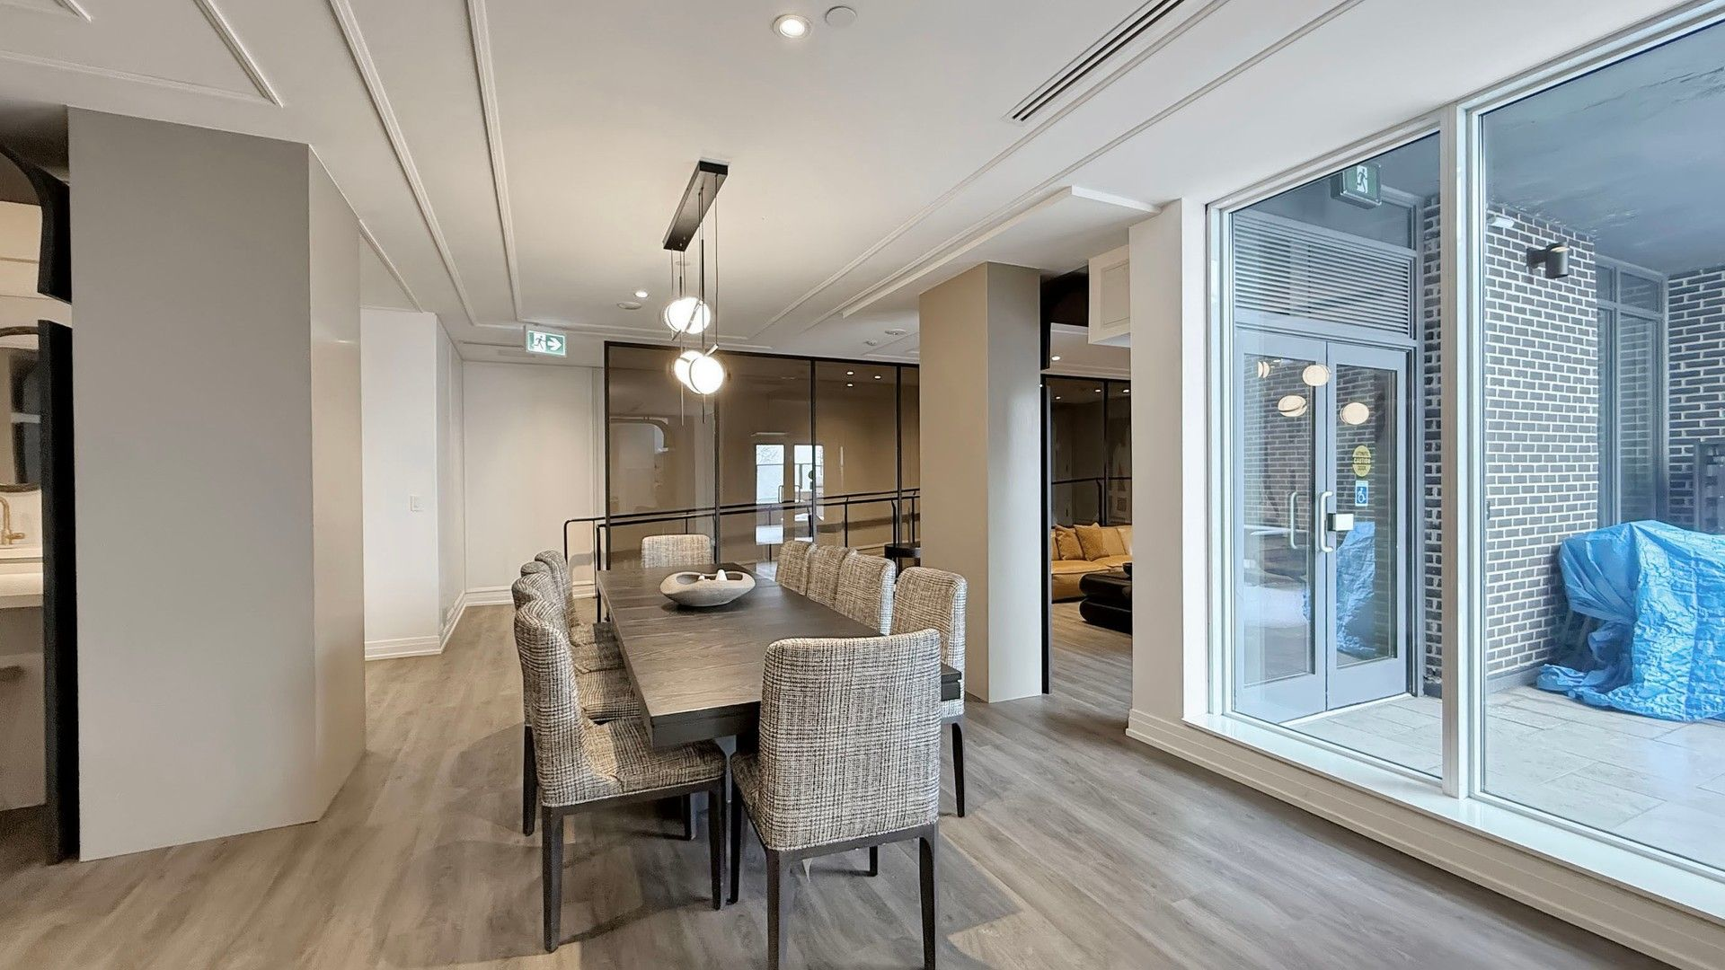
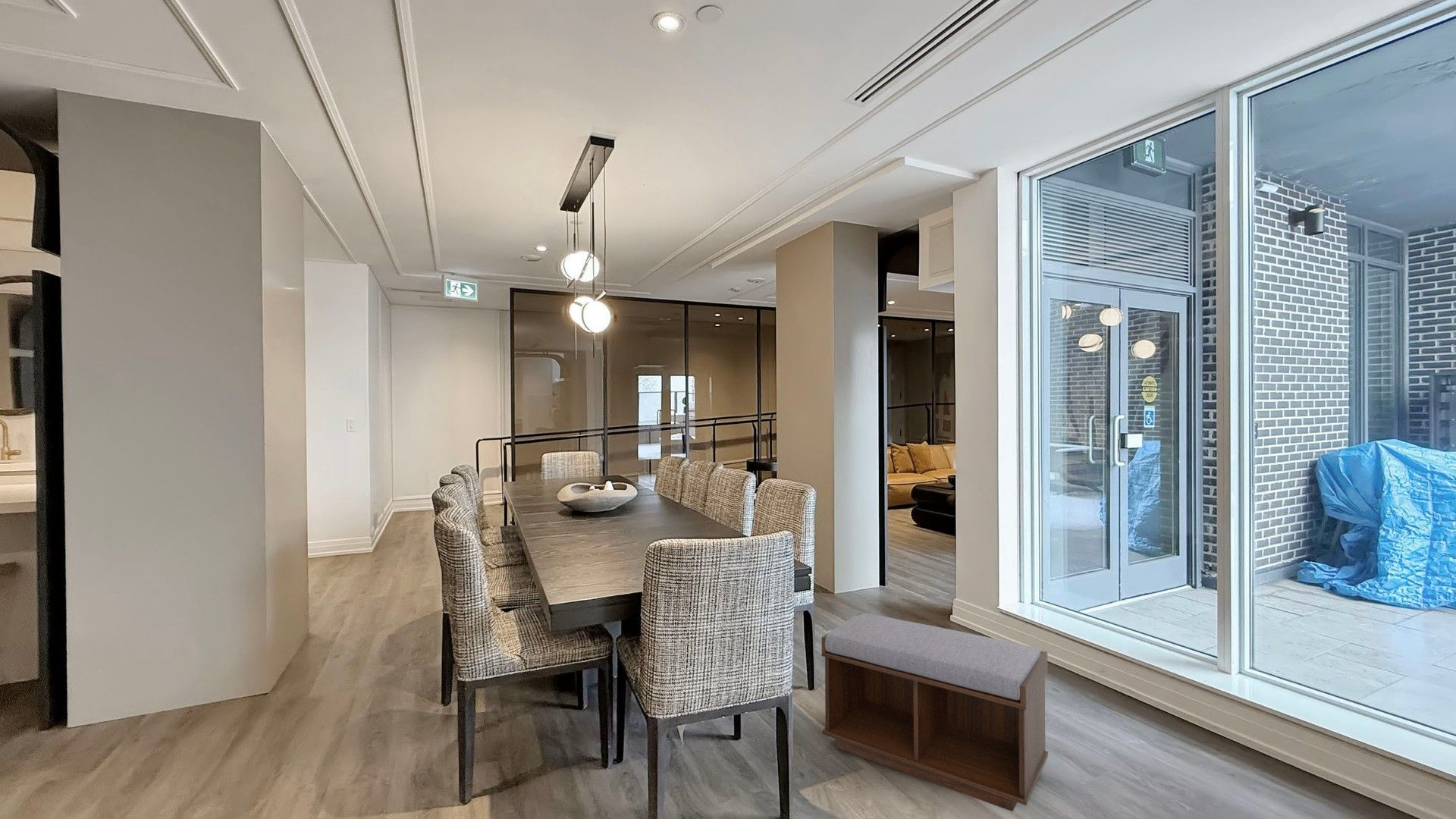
+ bench [821,612,1049,812]
